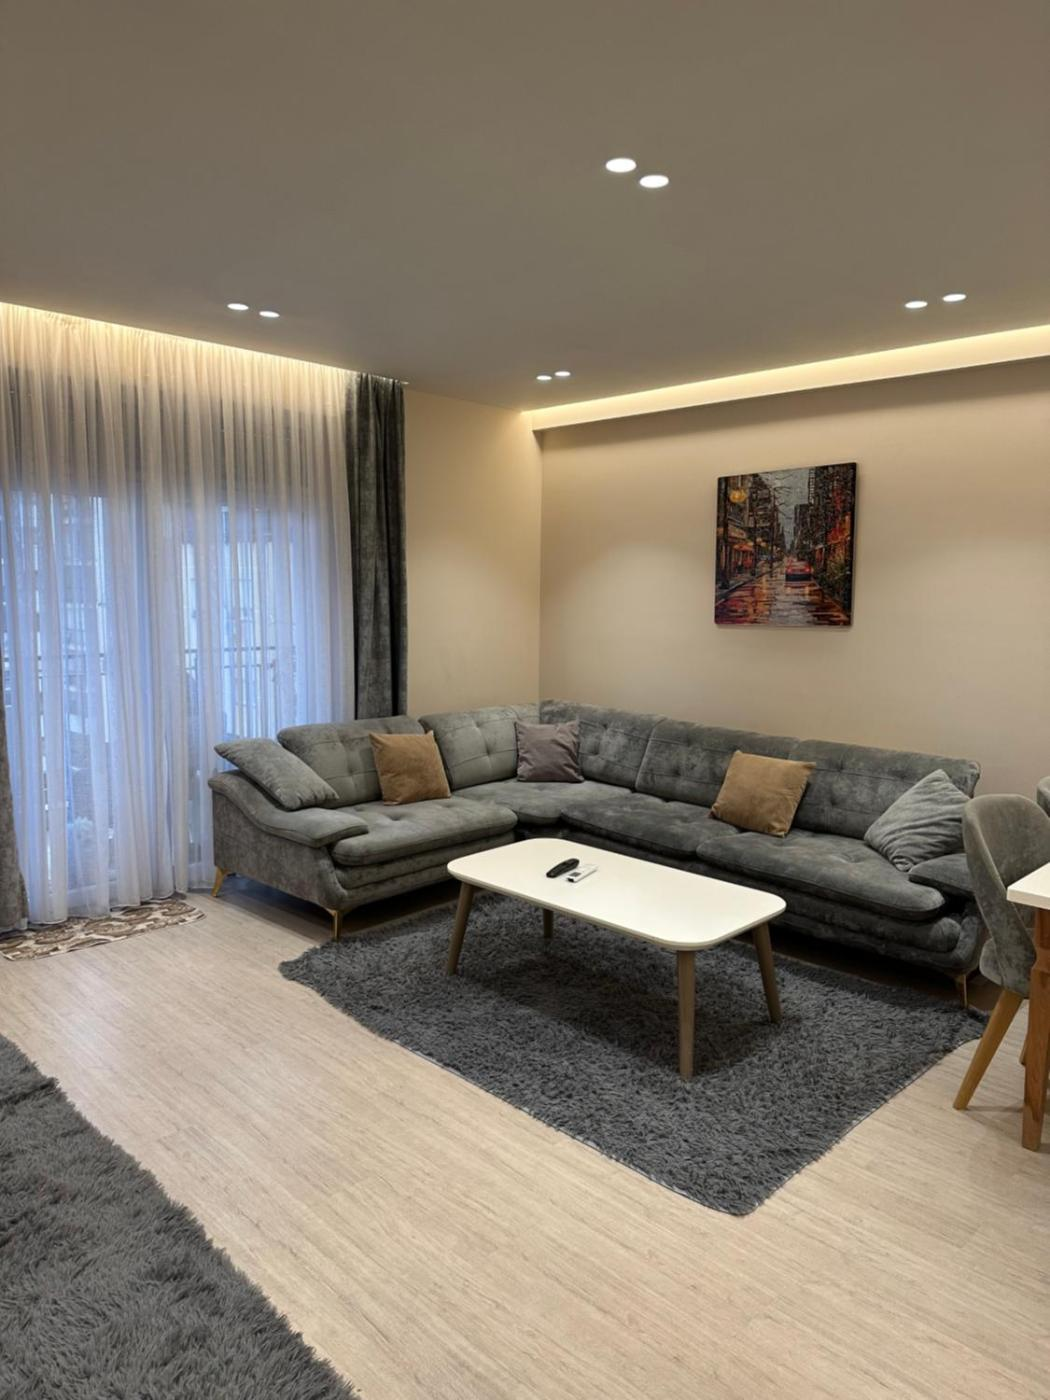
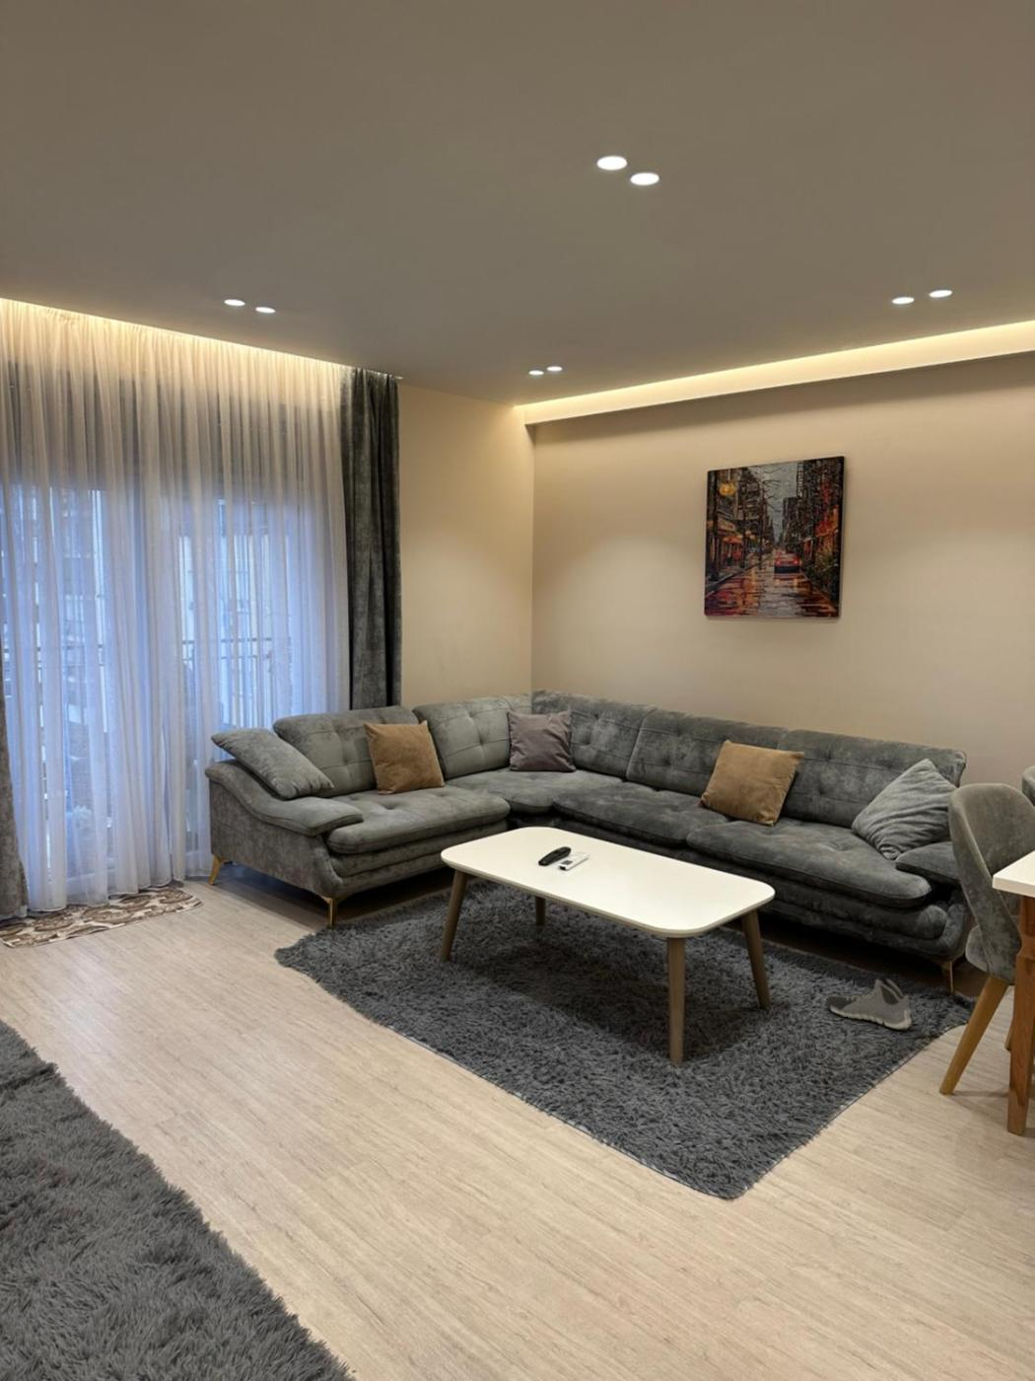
+ sneaker [825,973,912,1031]
